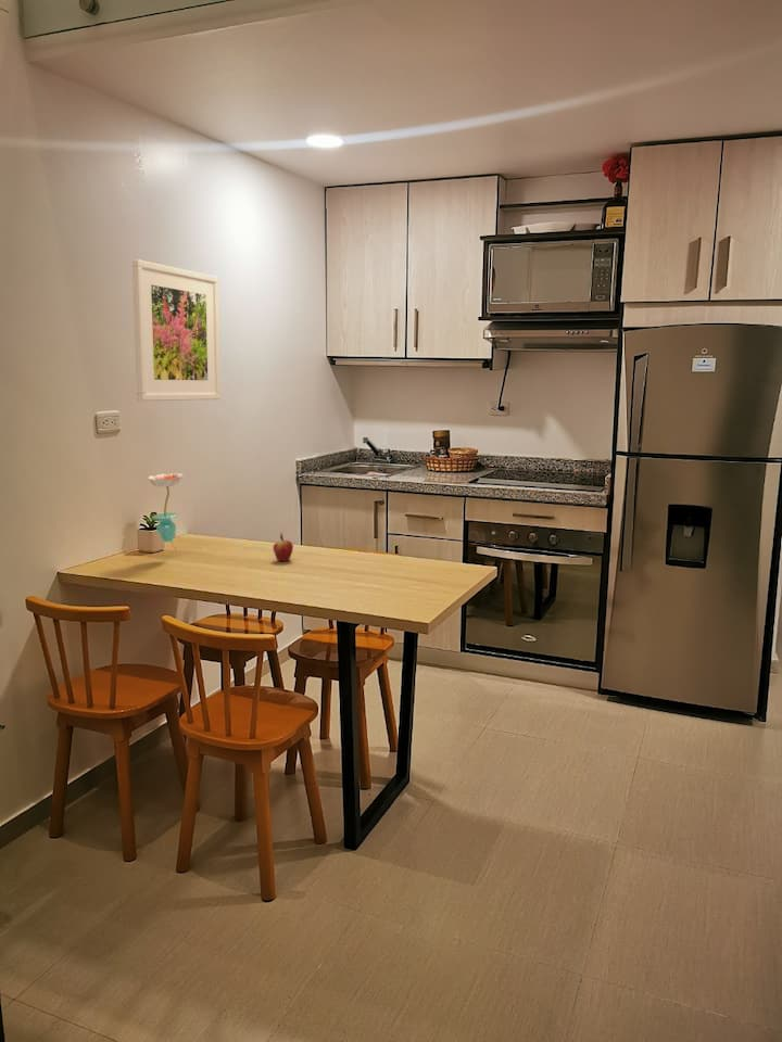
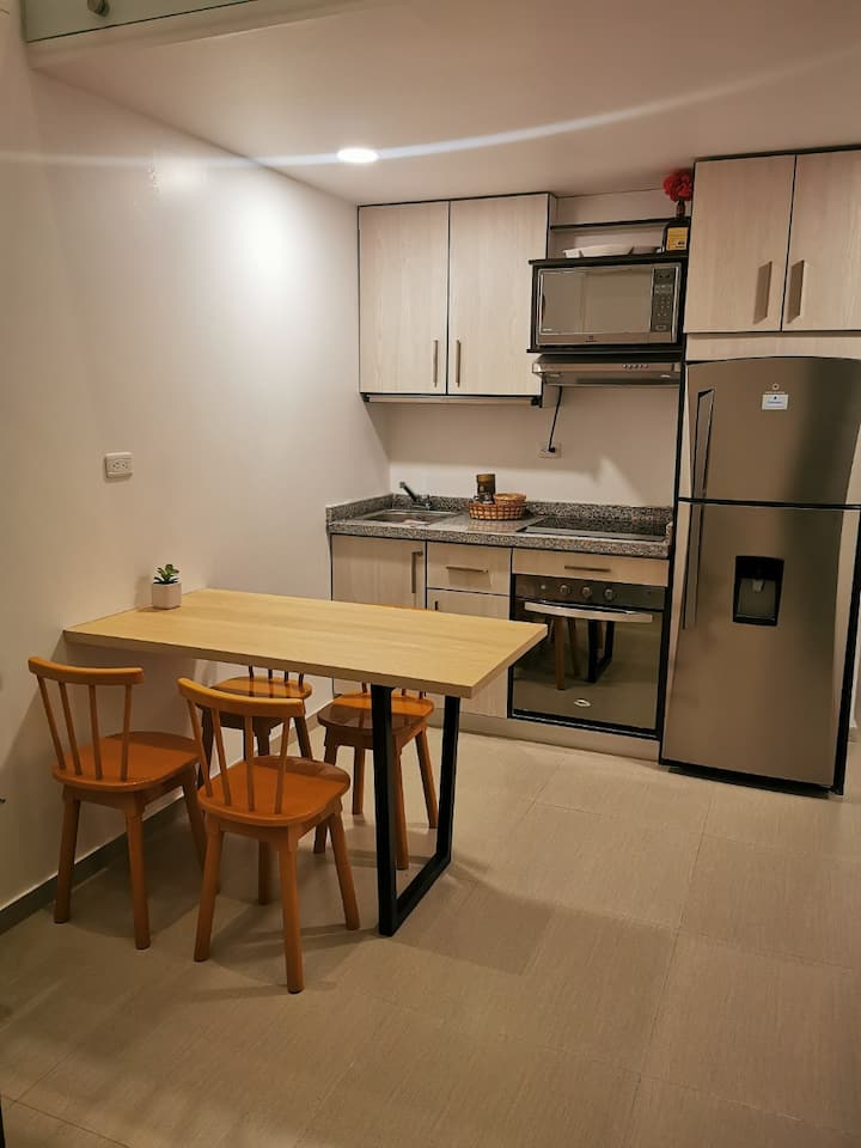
- flower [148,472,184,554]
- fruit [272,532,294,562]
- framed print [131,258,222,402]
